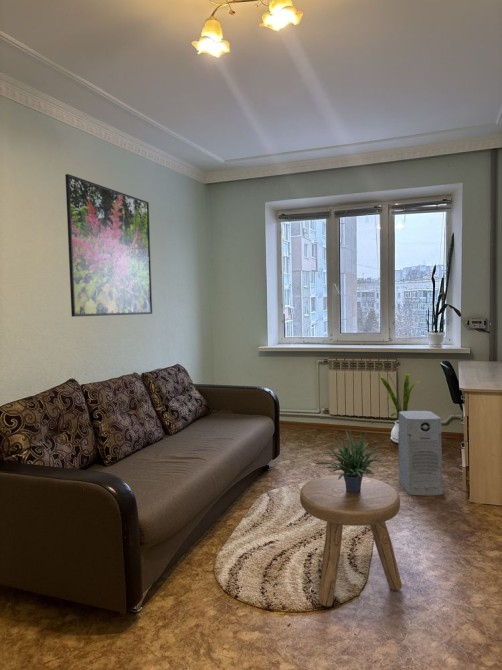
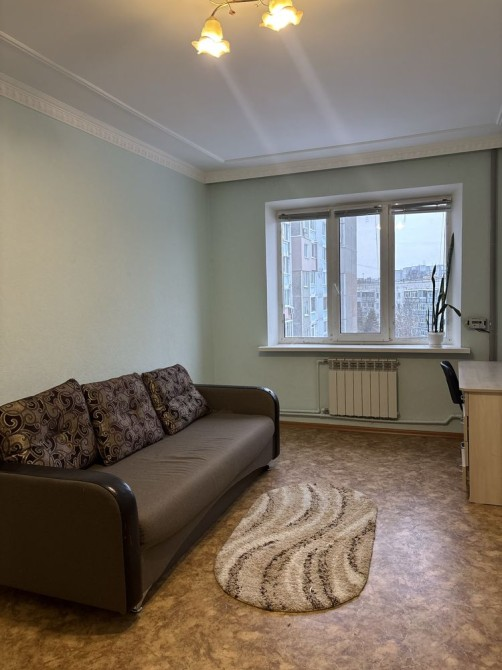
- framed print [64,173,153,318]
- air purifier [397,410,444,497]
- house plant [375,364,421,444]
- potted plant [314,428,383,493]
- stool [299,474,403,607]
